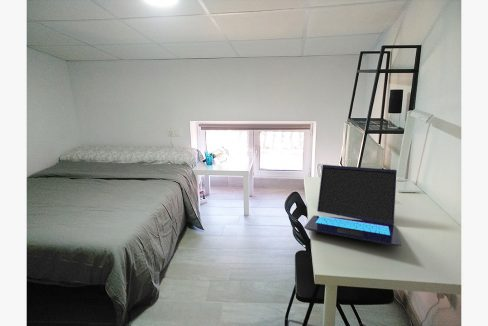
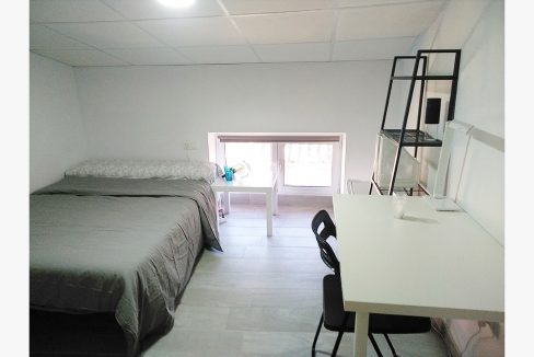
- laptop [303,164,402,247]
